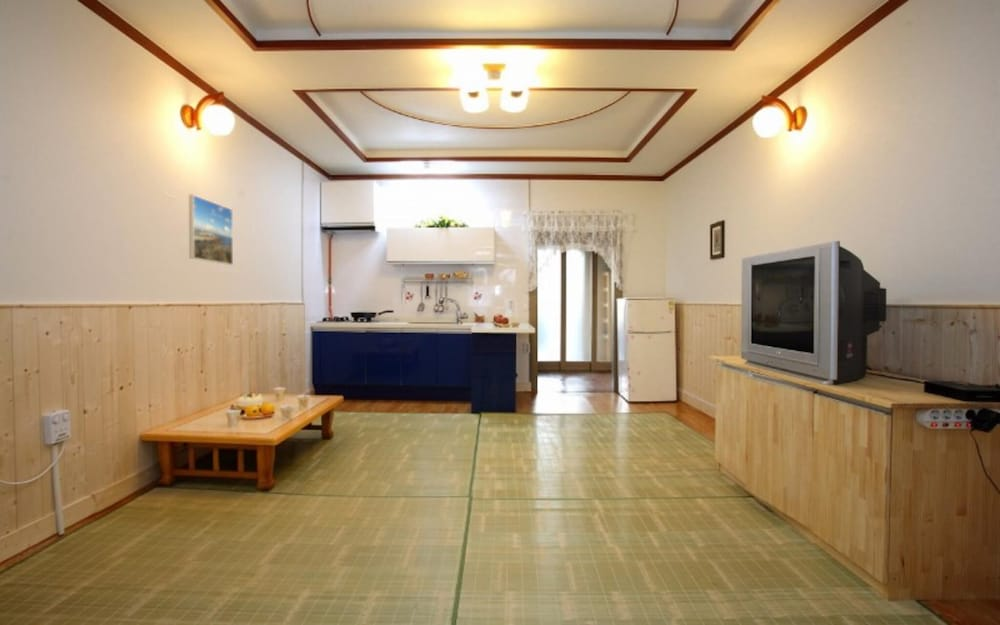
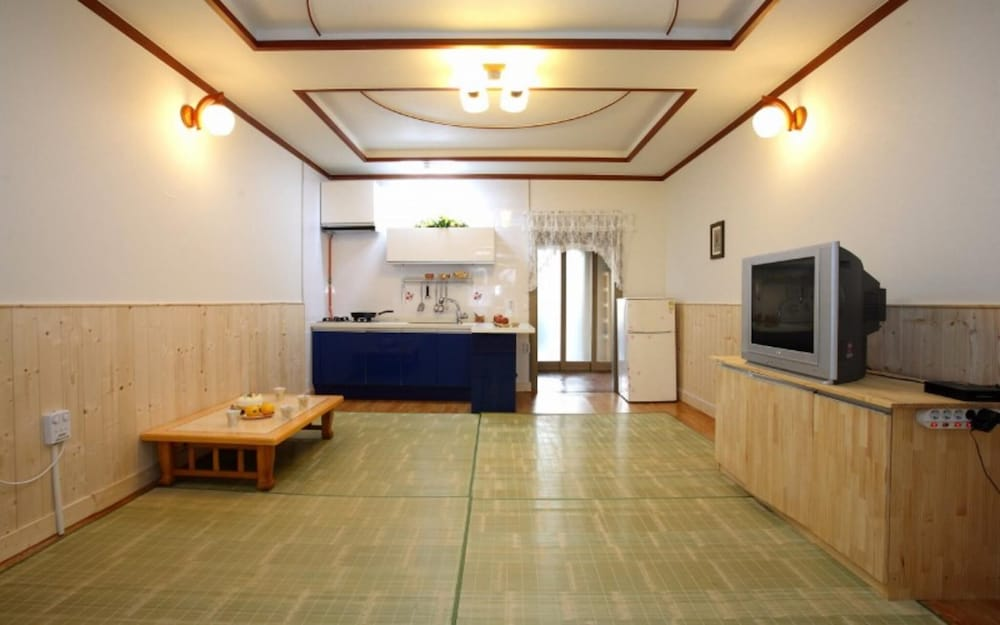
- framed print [188,194,234,266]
